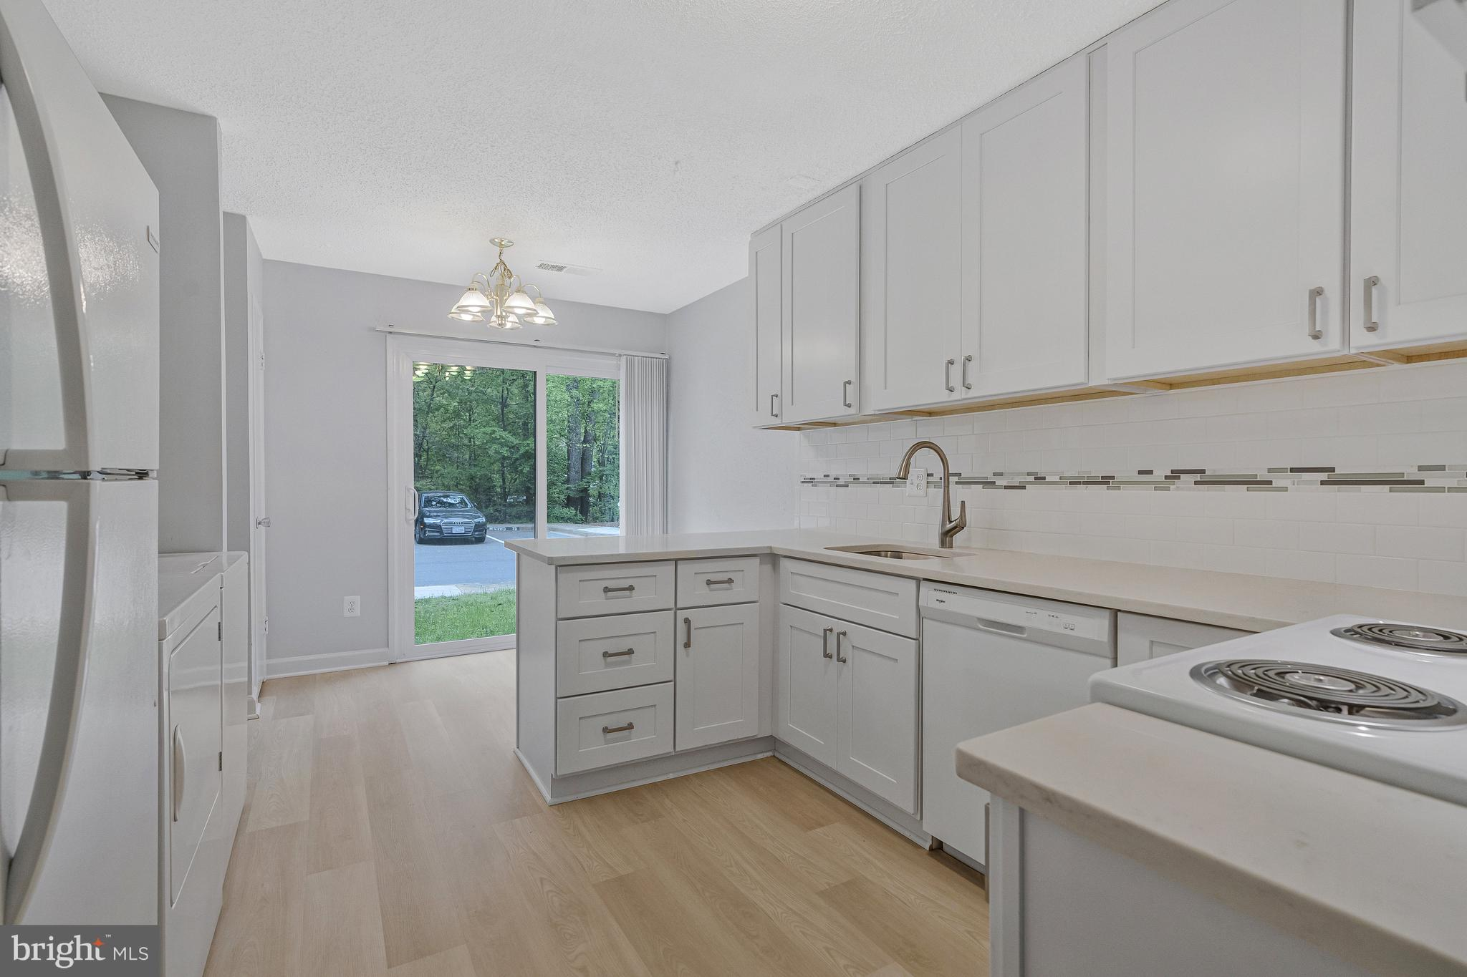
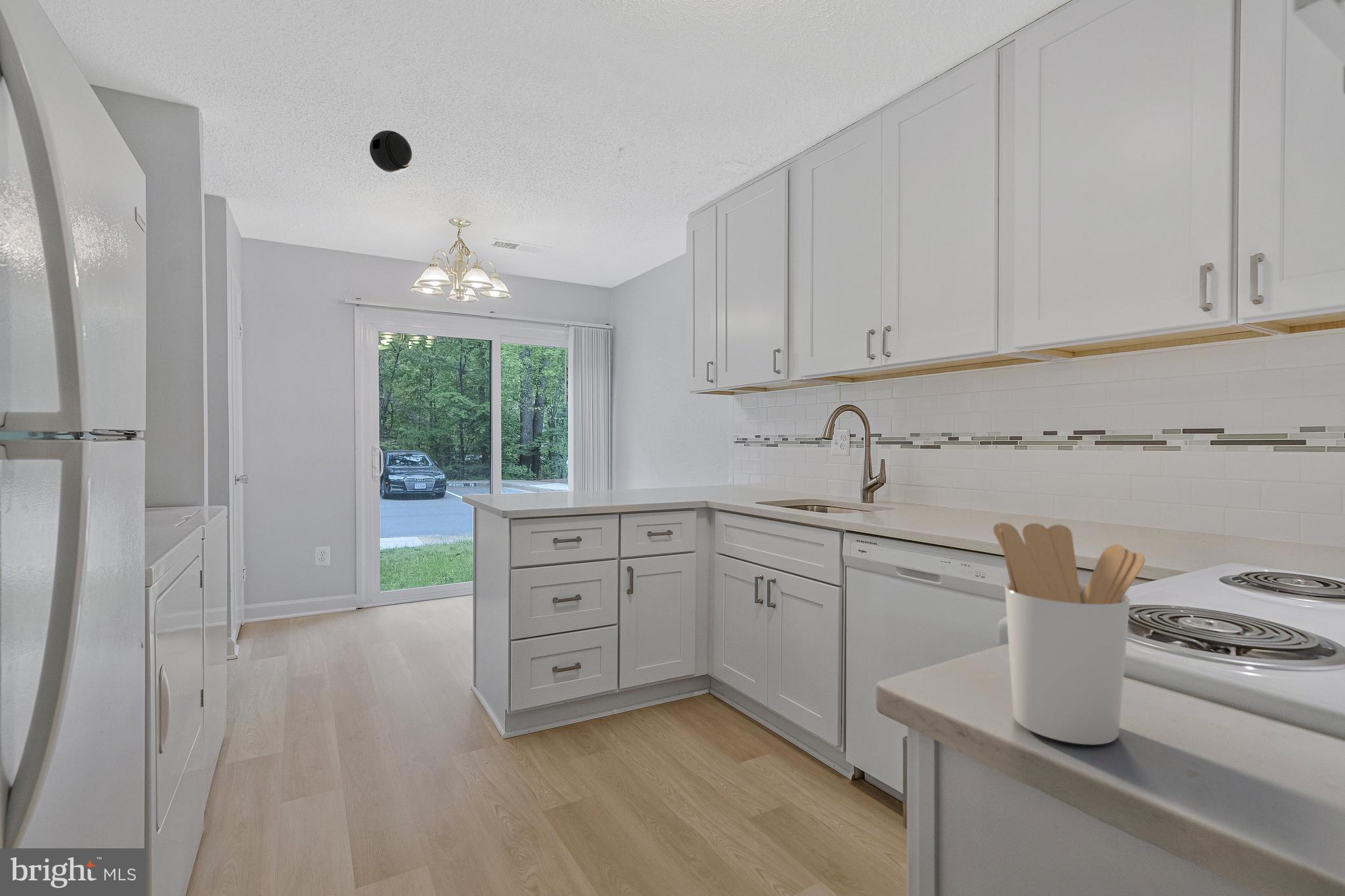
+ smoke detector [369,130,412,174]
+ utensil holder [992,522,1145,746]
